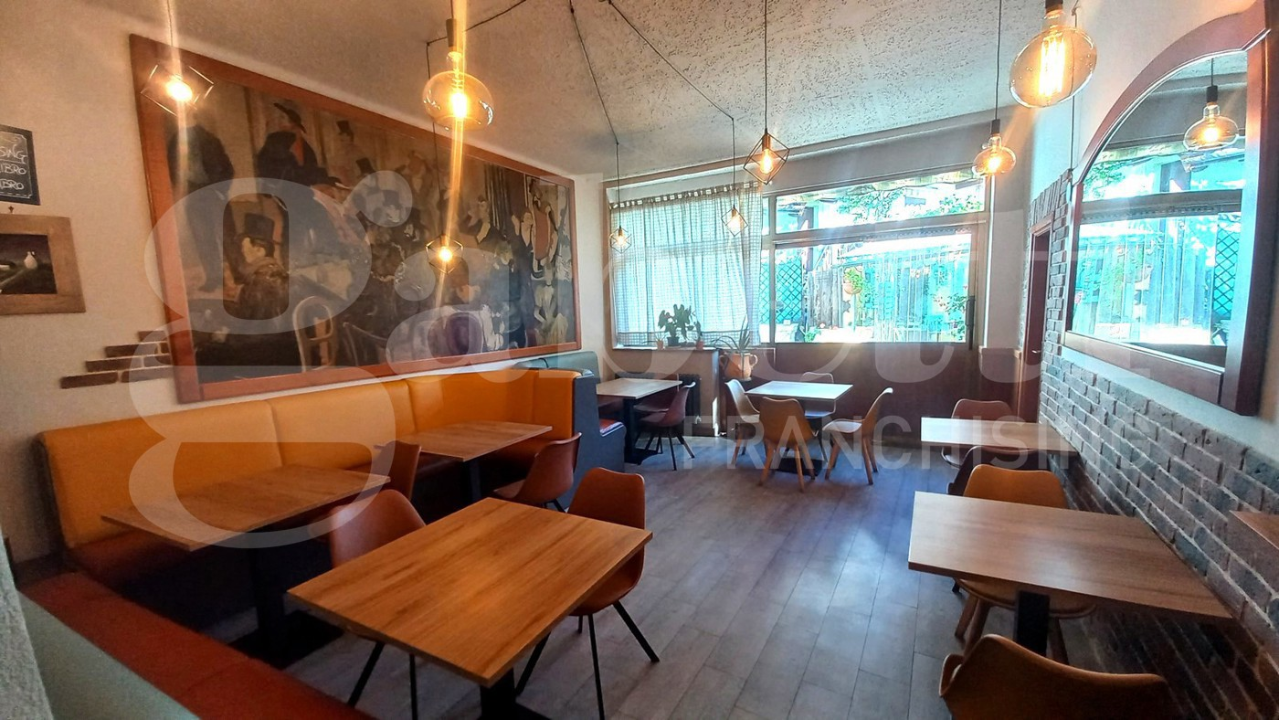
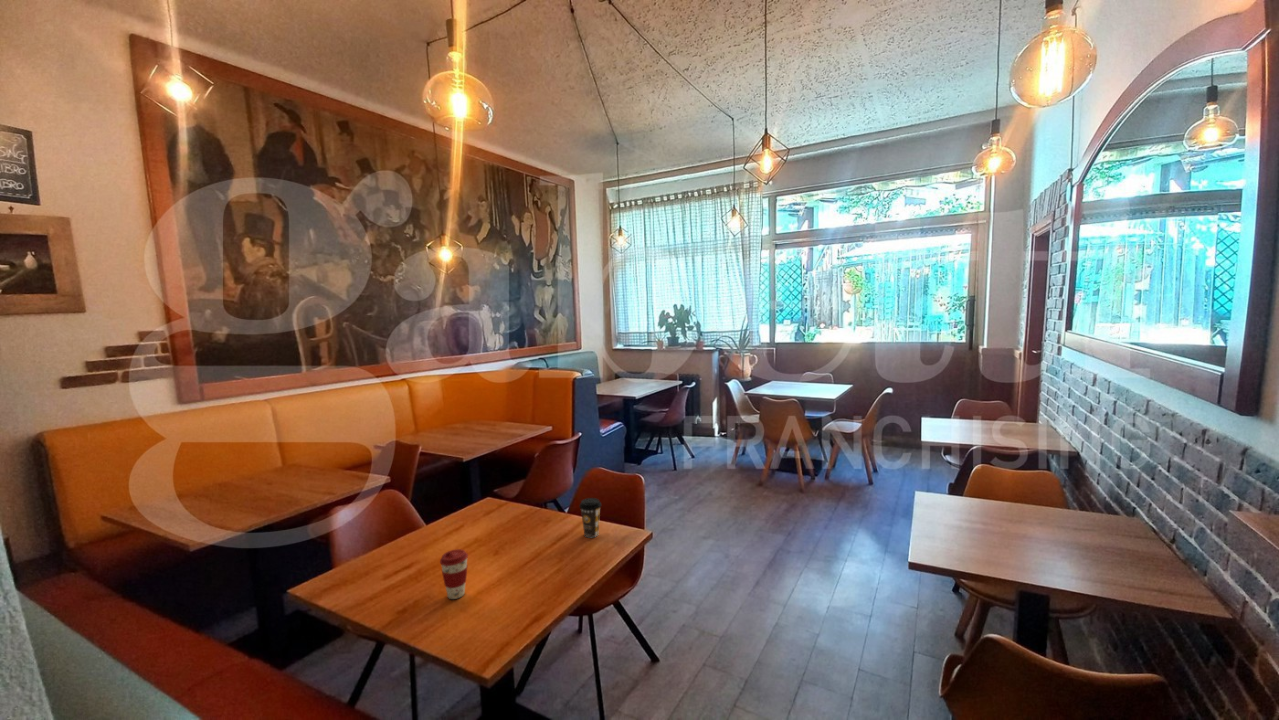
+ coffee cup [439,548,469,600]
+ coffee cup [578,497,602,538]
